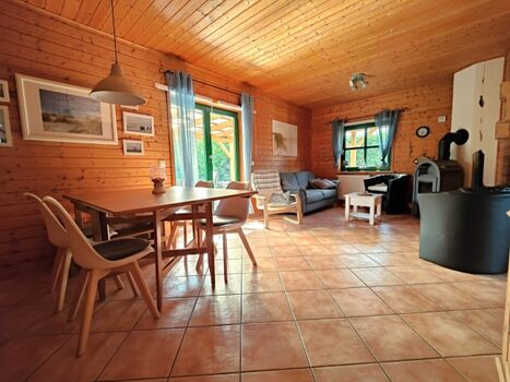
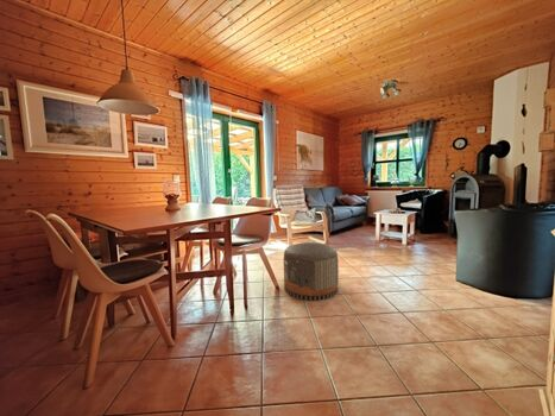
+ pouf [283,241,340,302]
